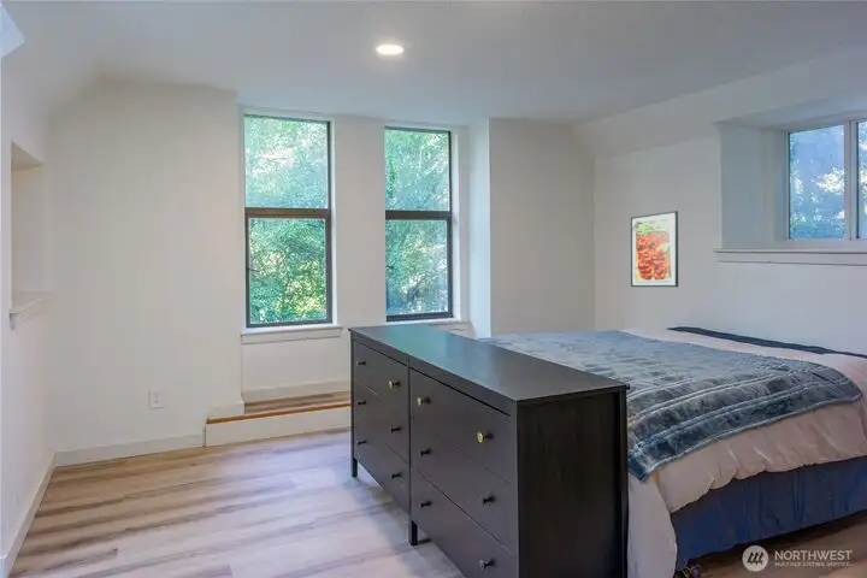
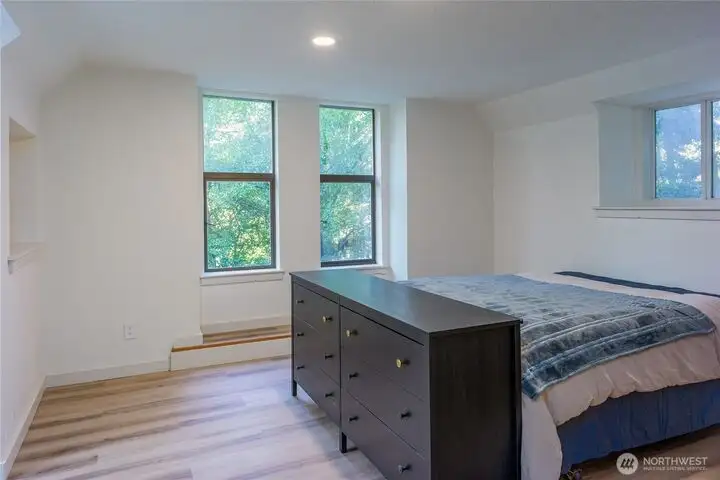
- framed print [630,210,679,288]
